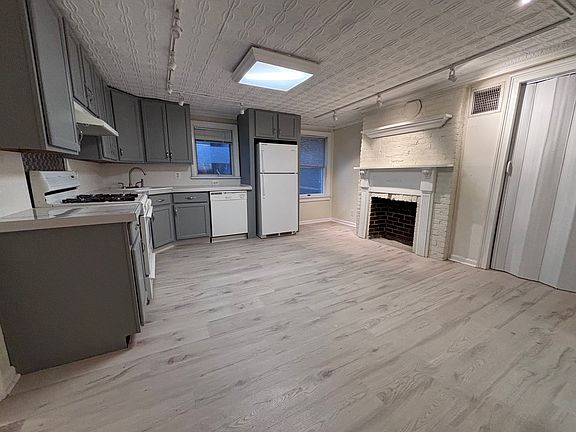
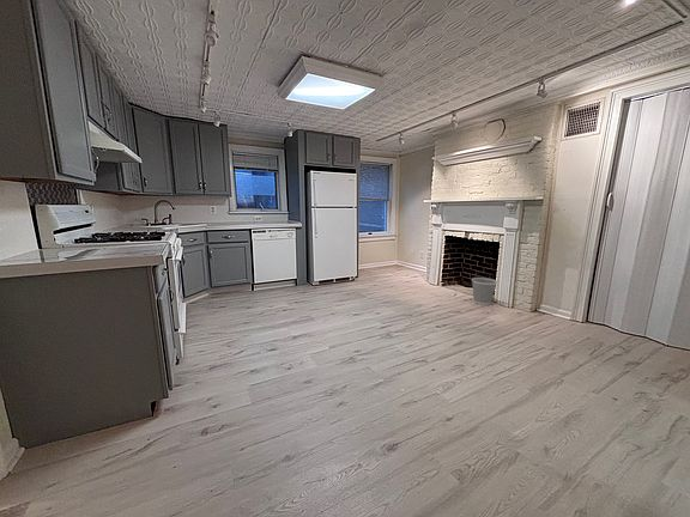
+ wastebasket [471,276,498,306]
